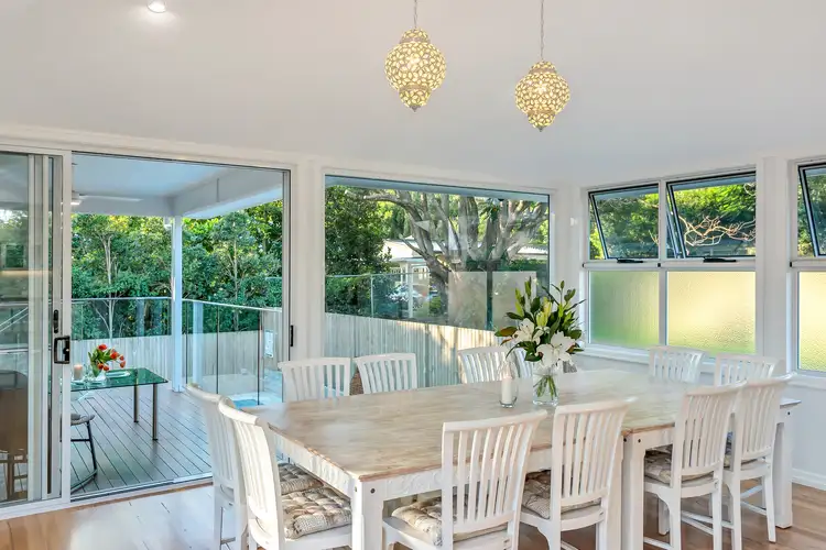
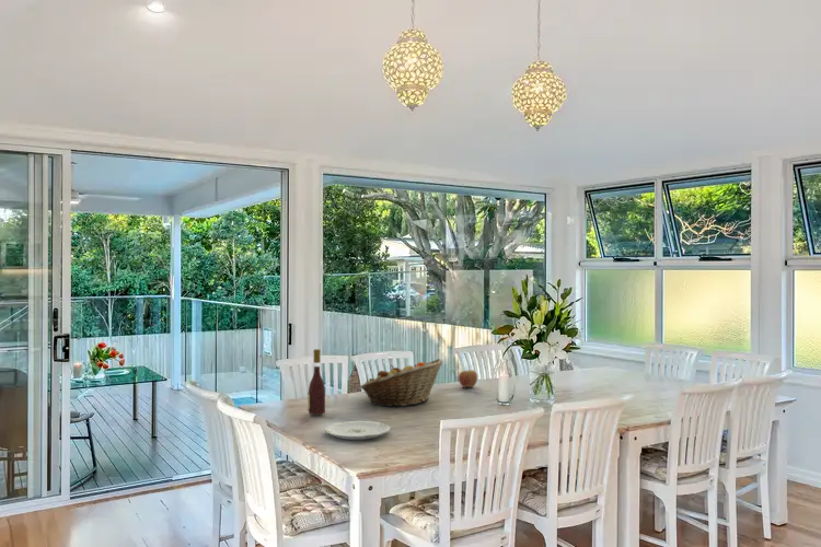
+ plate [323,420,392,441]
+ fruit basket [360,358,444,408]
+ apple [458,369,478,388]
+ wine bottle [307,348,326,416]
